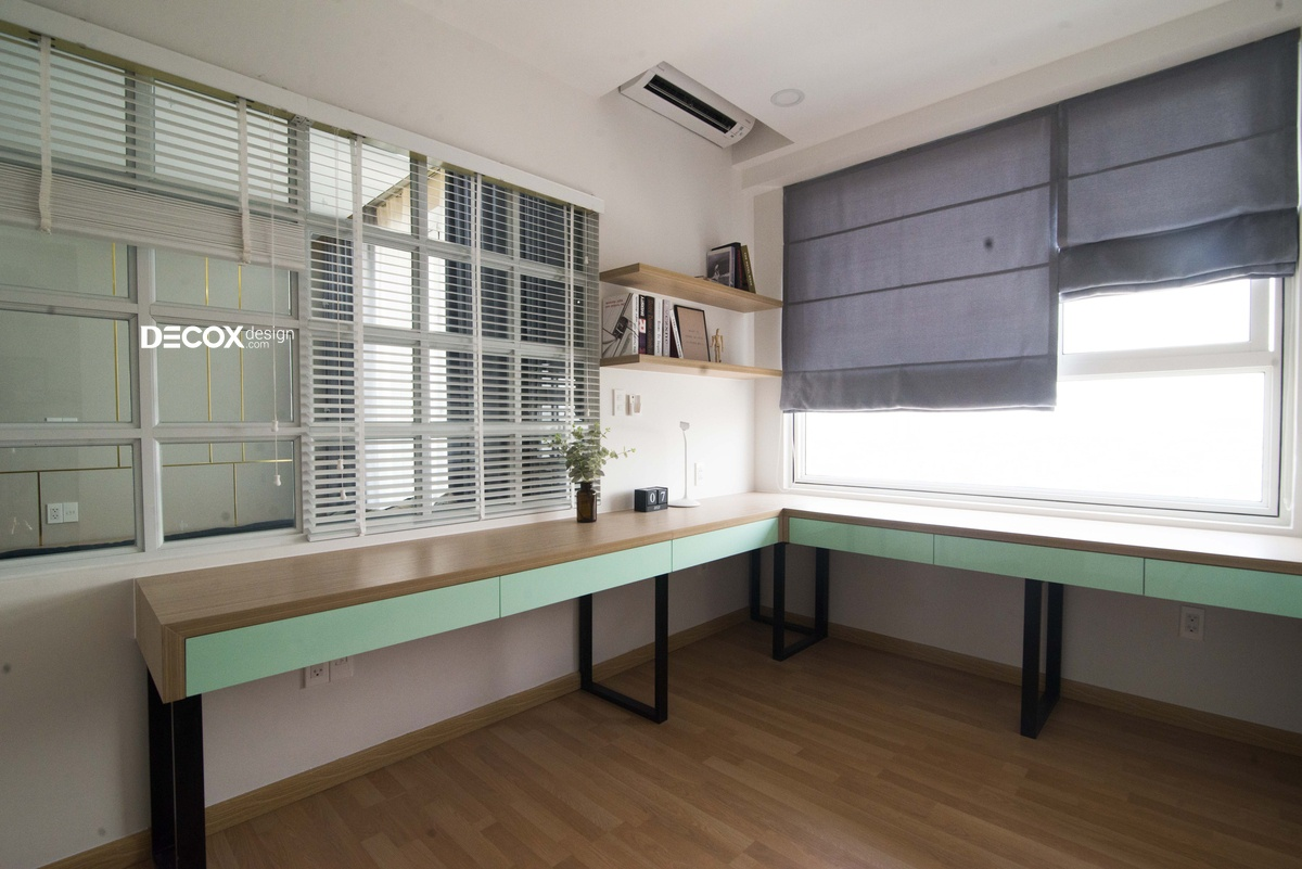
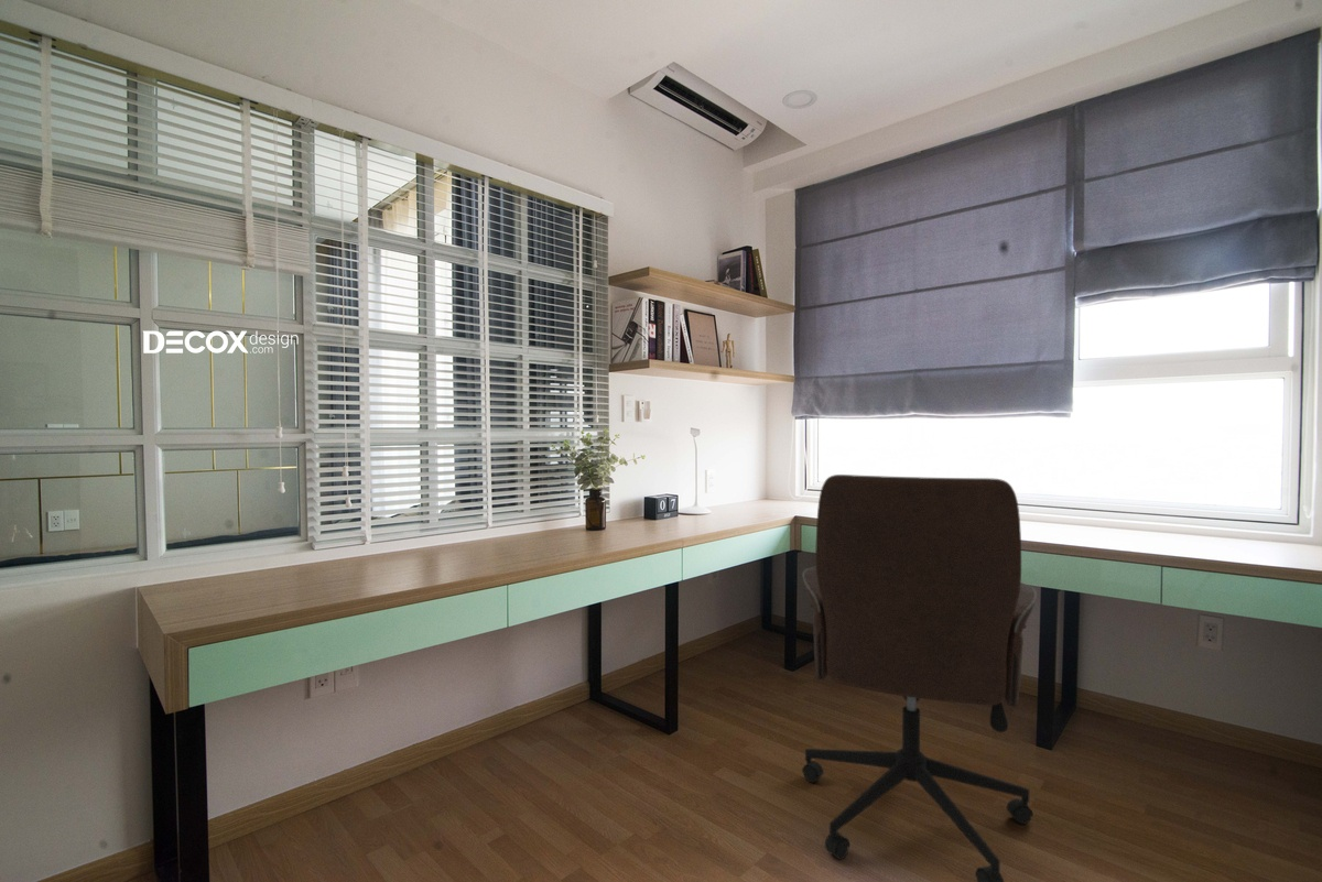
+ office chair [801,473,1038,882]
